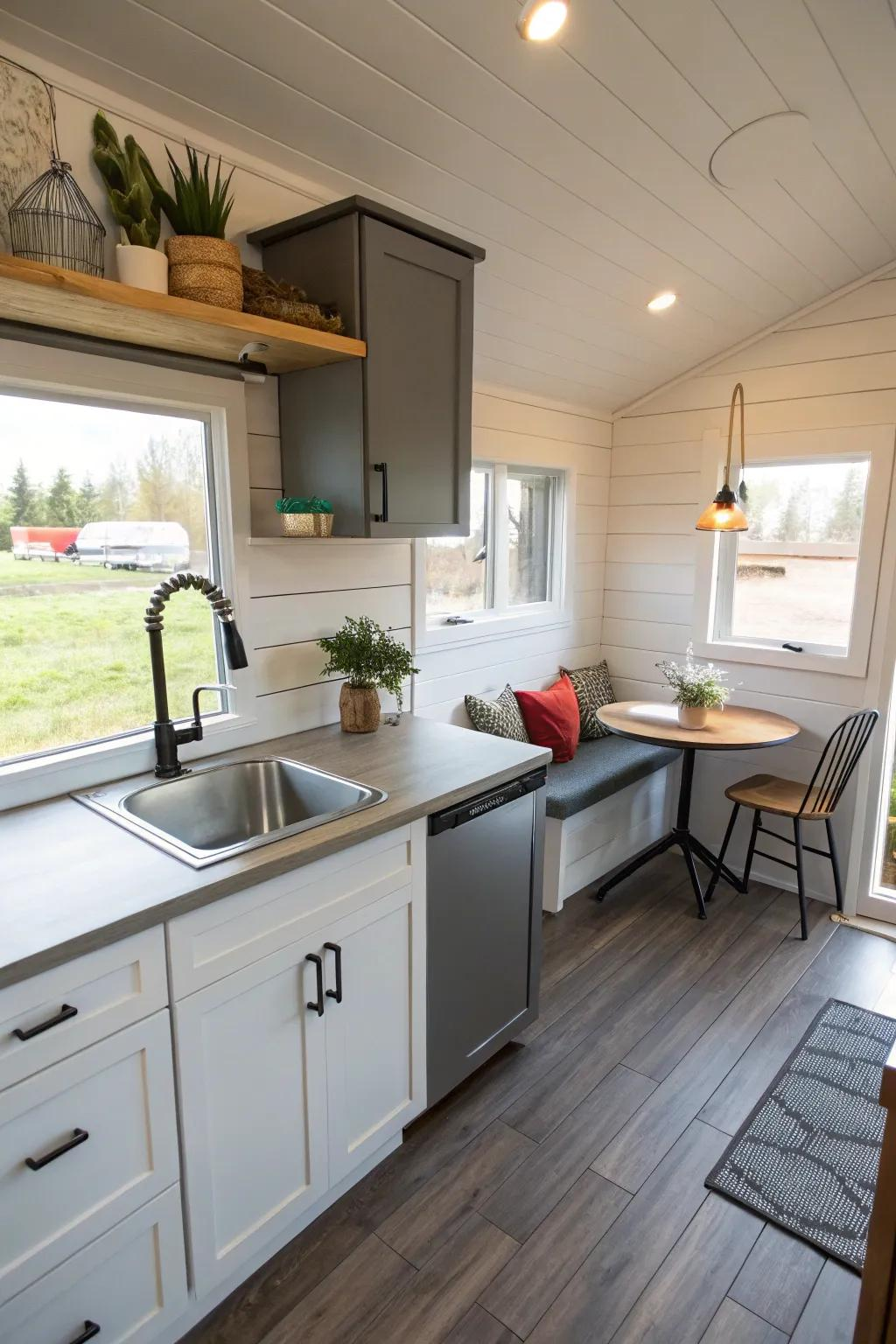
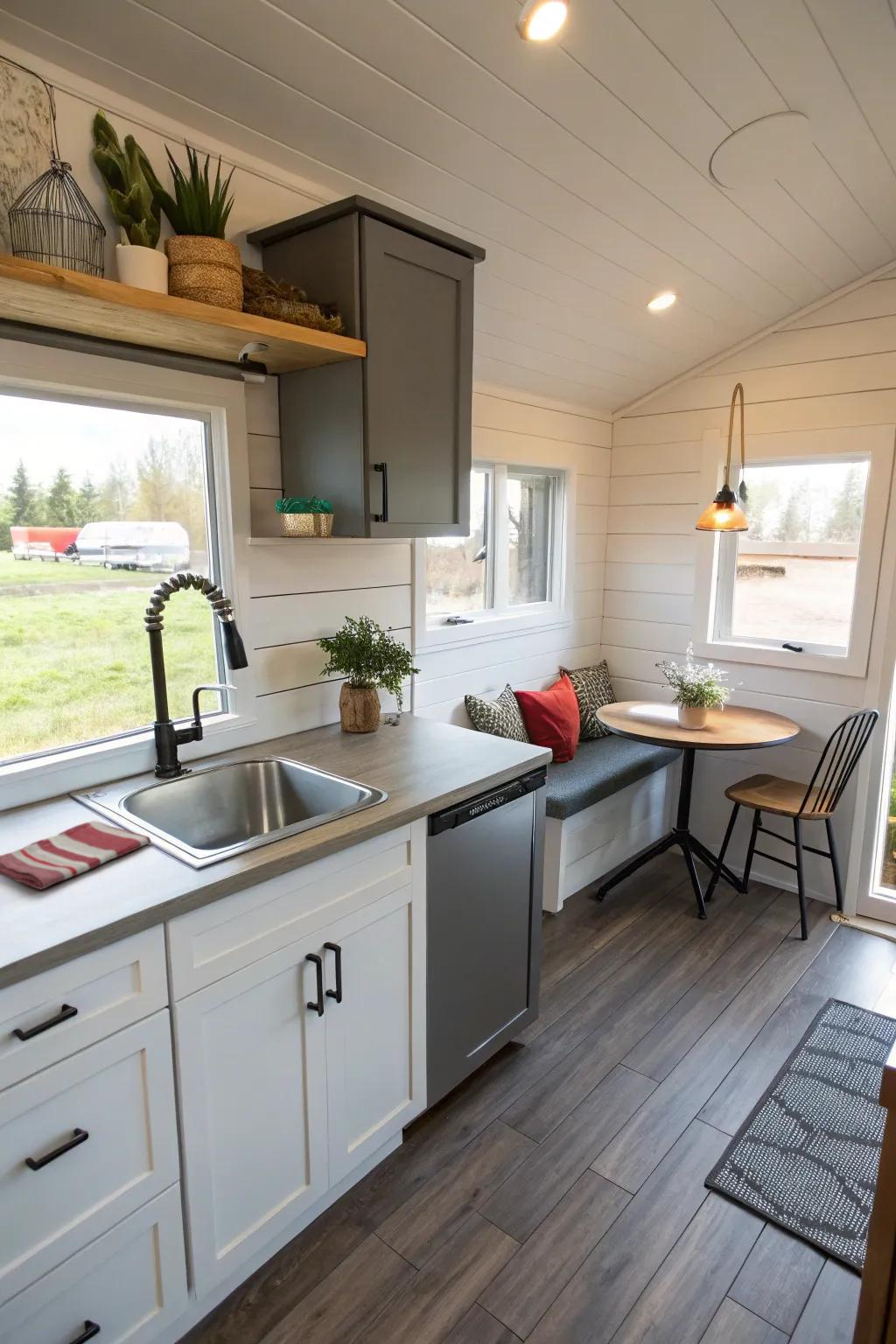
+ dish towel [0,820,152,891]
